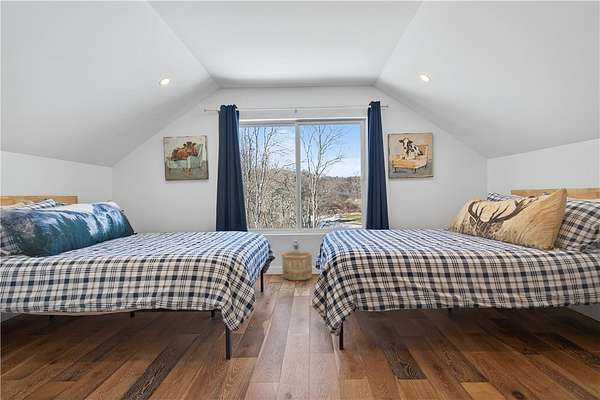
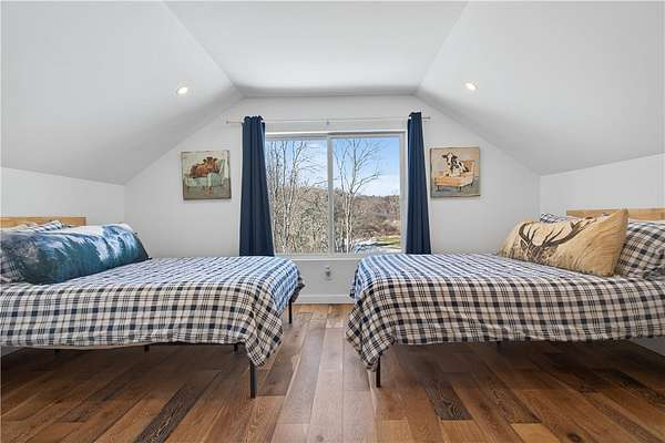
- wooden bucket [281,251,314,281]
